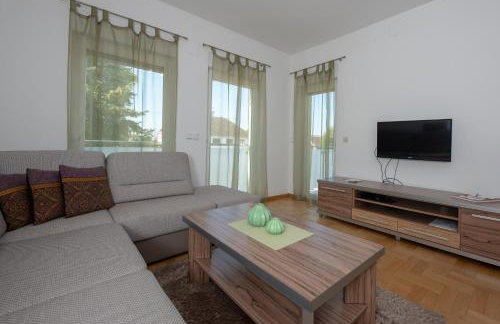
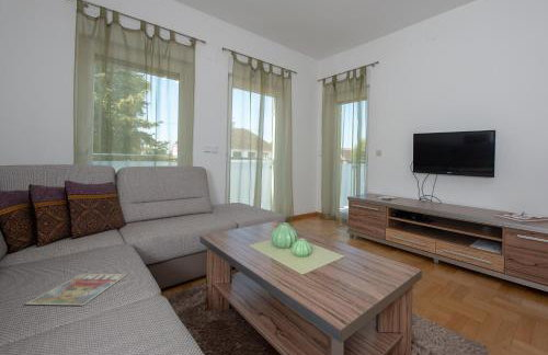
+ magazine [23,273,128,307]
